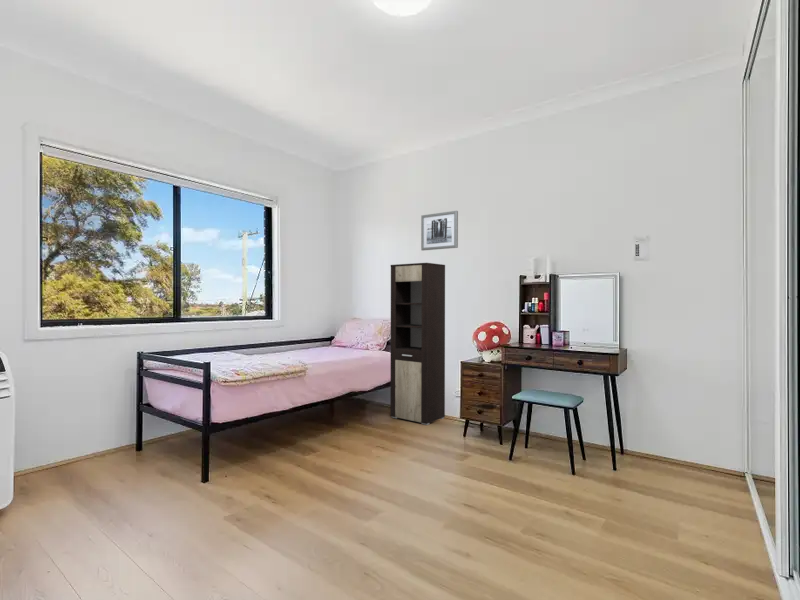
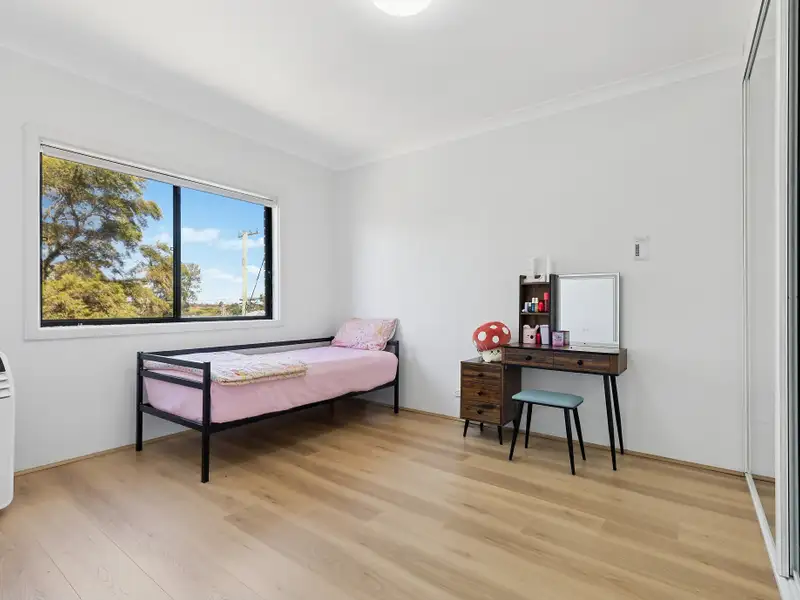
- wall art [420,210,459,251]
- cabinet [389,262,446,426]
